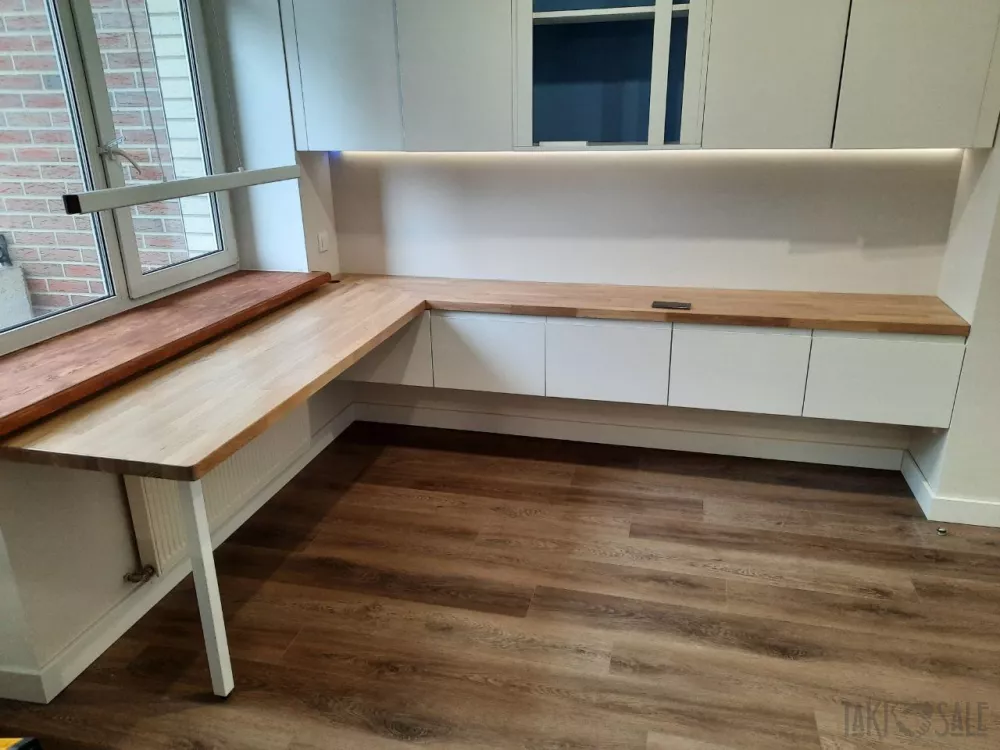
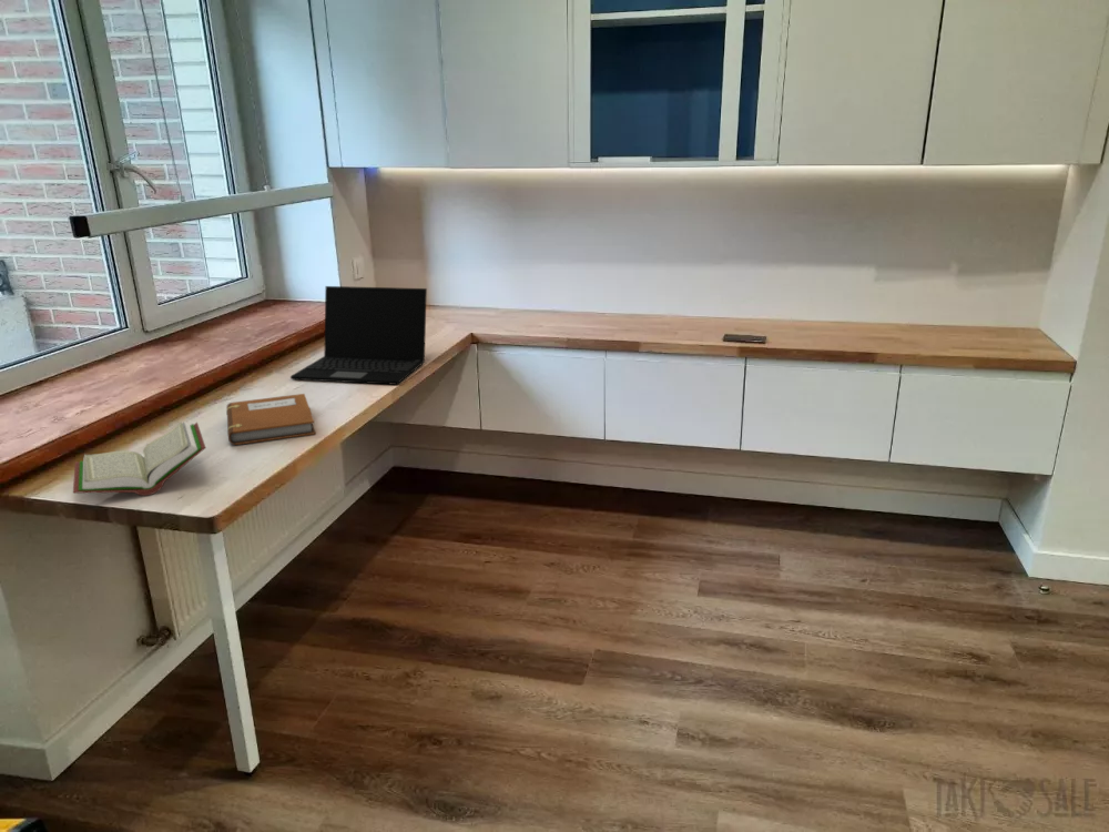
+ laptop [289,285,428,386]
+ notebook [225,393,316,446]
+ book [72,420,207,497]
